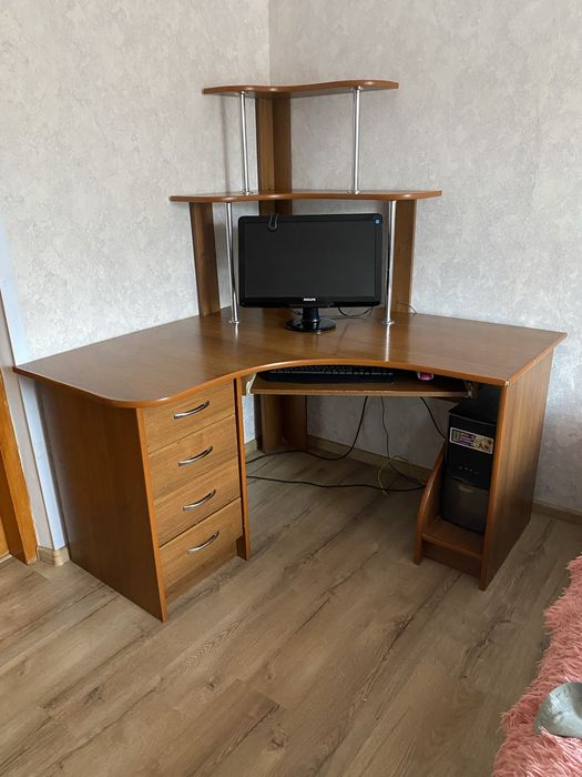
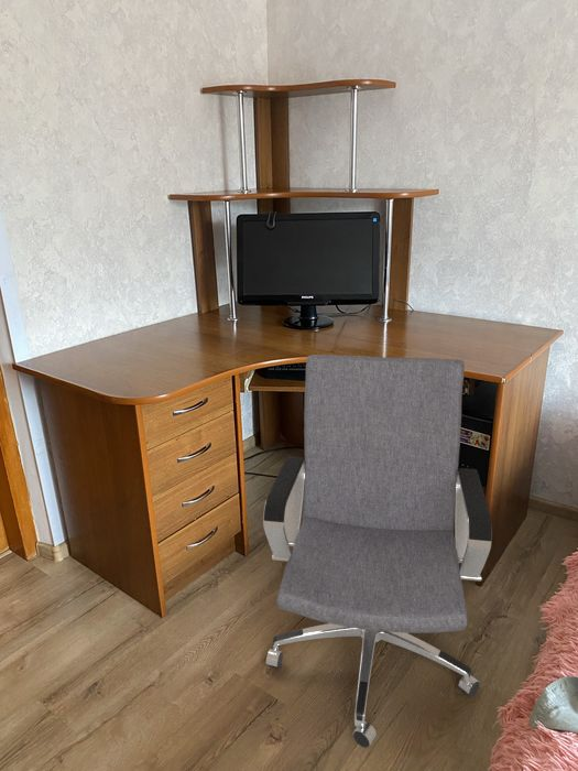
+ office chair [262,354,493,749]
